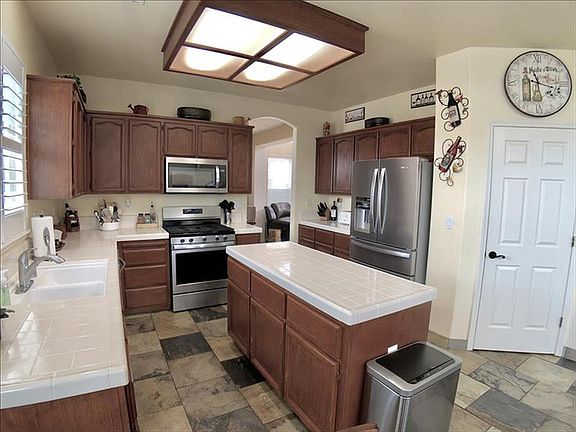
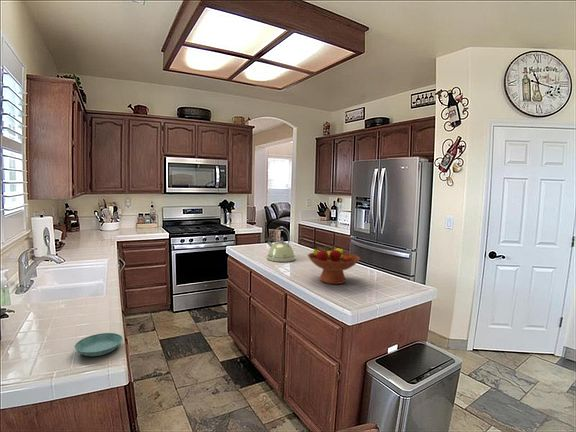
+ fruit bowl [307,245,361,285]
+ saucer [74,332,124,357]
+ kettle [266,226,296,263]
